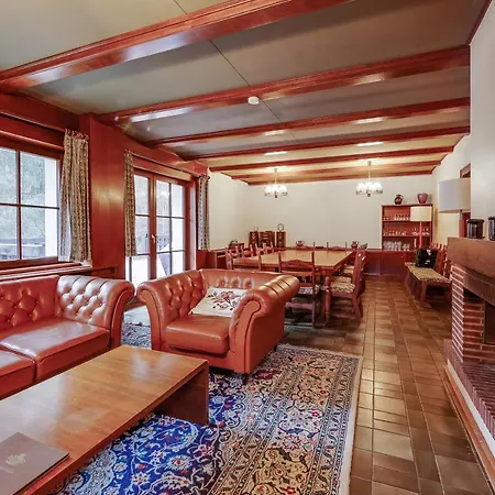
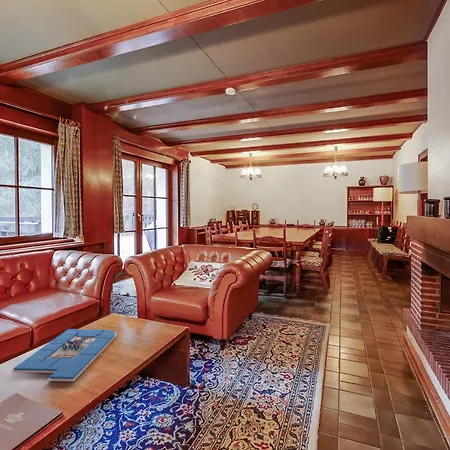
+ board game [11,328,117,382]
